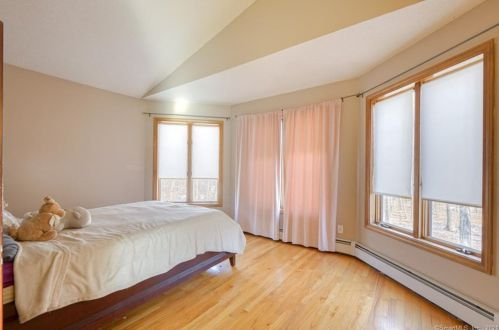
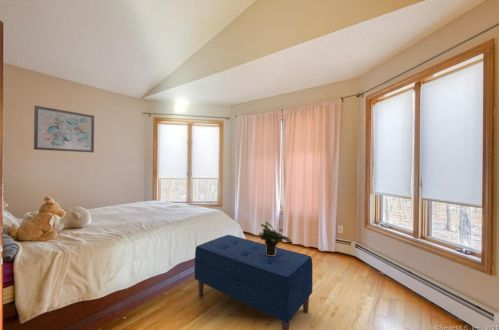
+ wall art [33,105,95,153]
+ potted plant [258,221,292,256]
+ bench [194,234,314,330]
